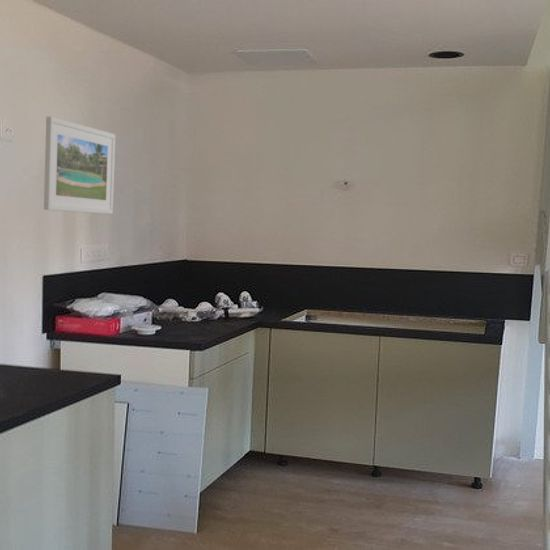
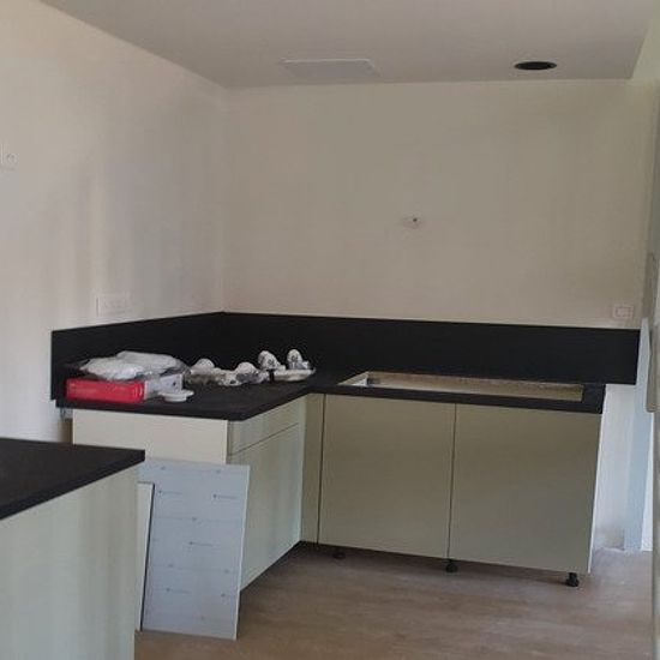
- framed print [43,115,116,215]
